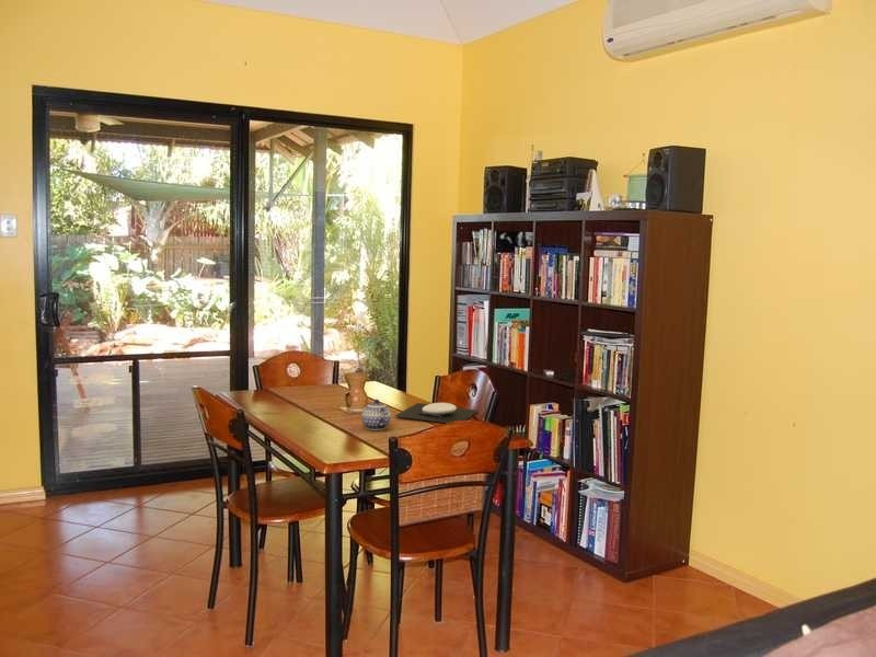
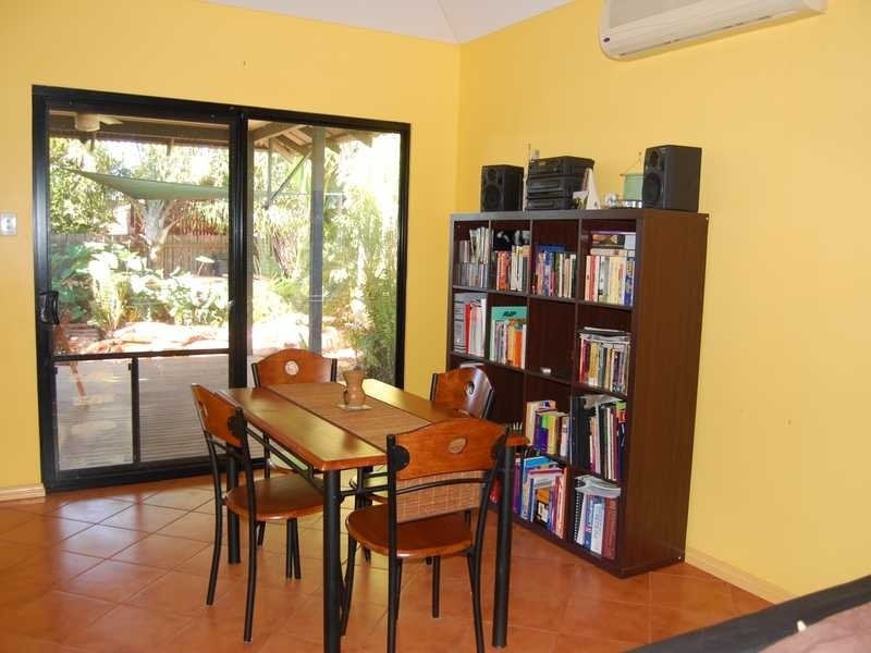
- teapot [360,399,392,431]
- plate [394,402,479,424]
